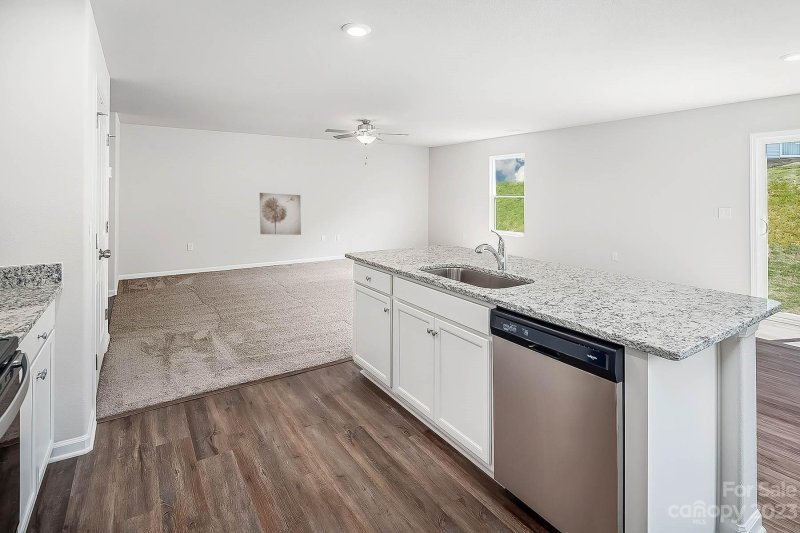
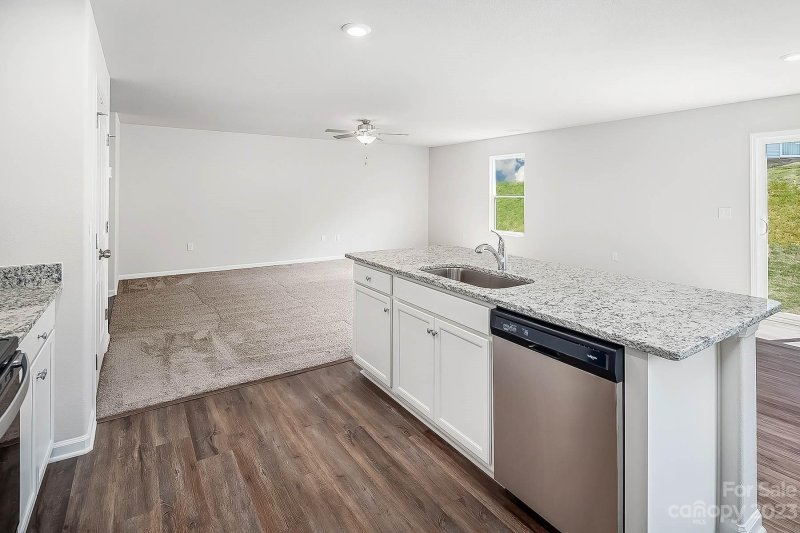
- wall art [259,192,302,236]
